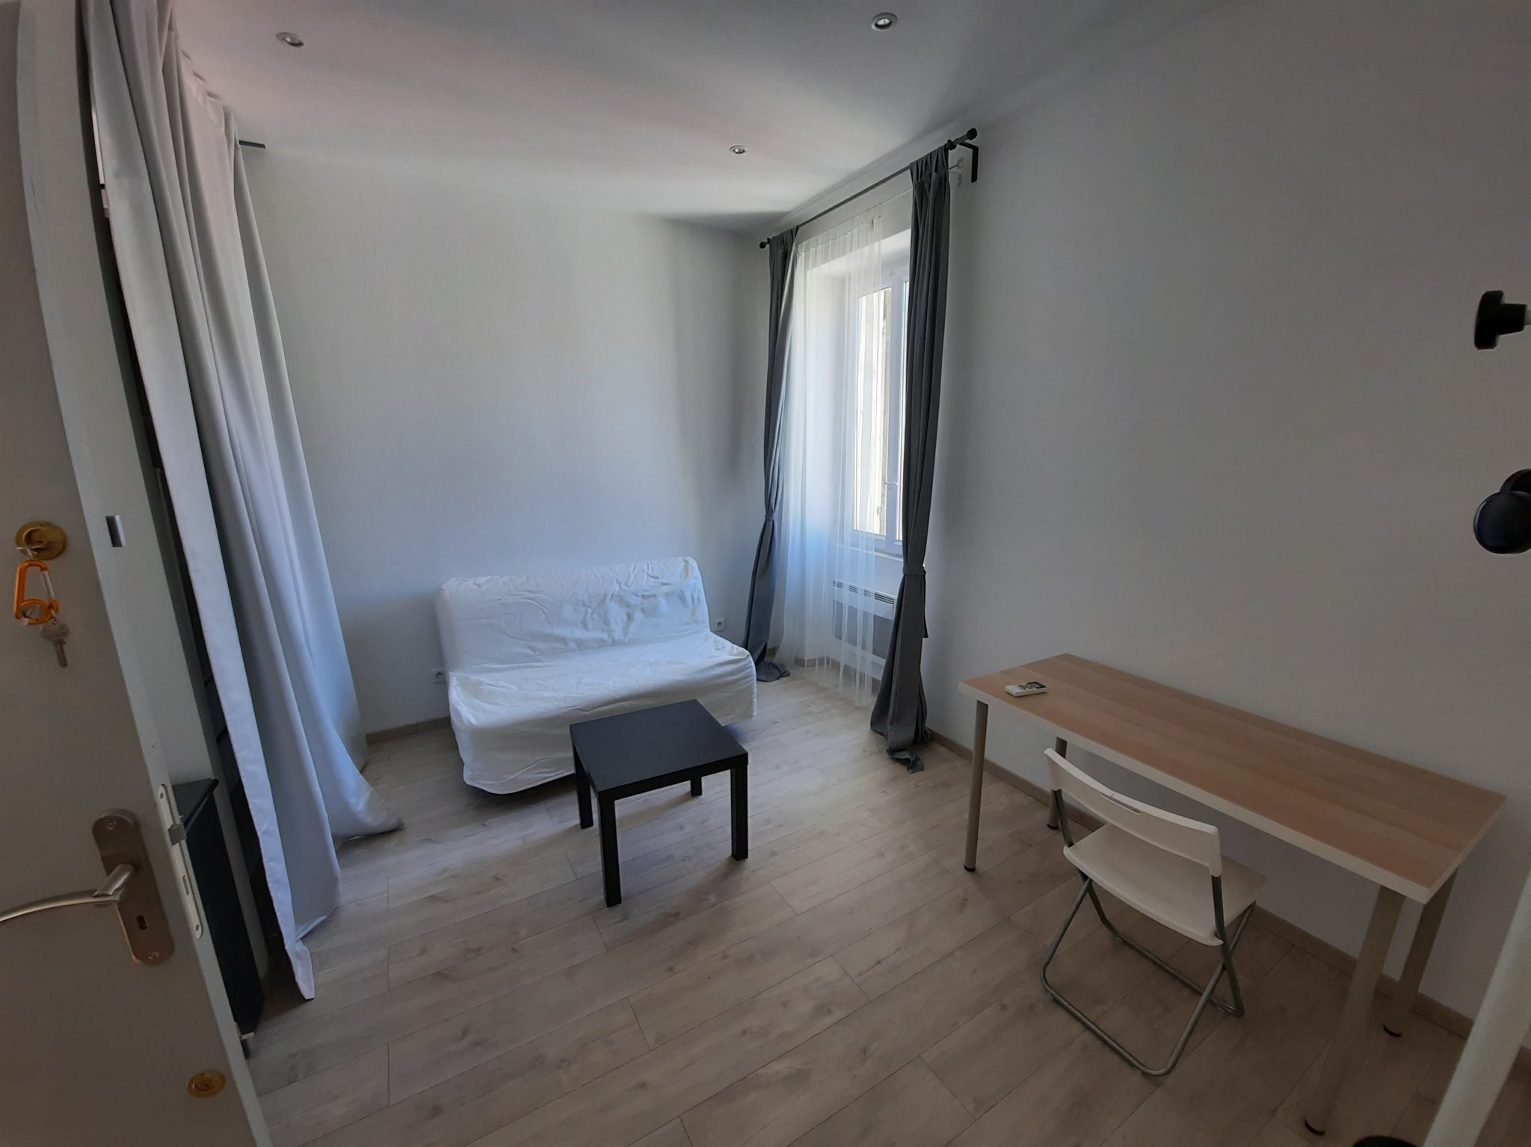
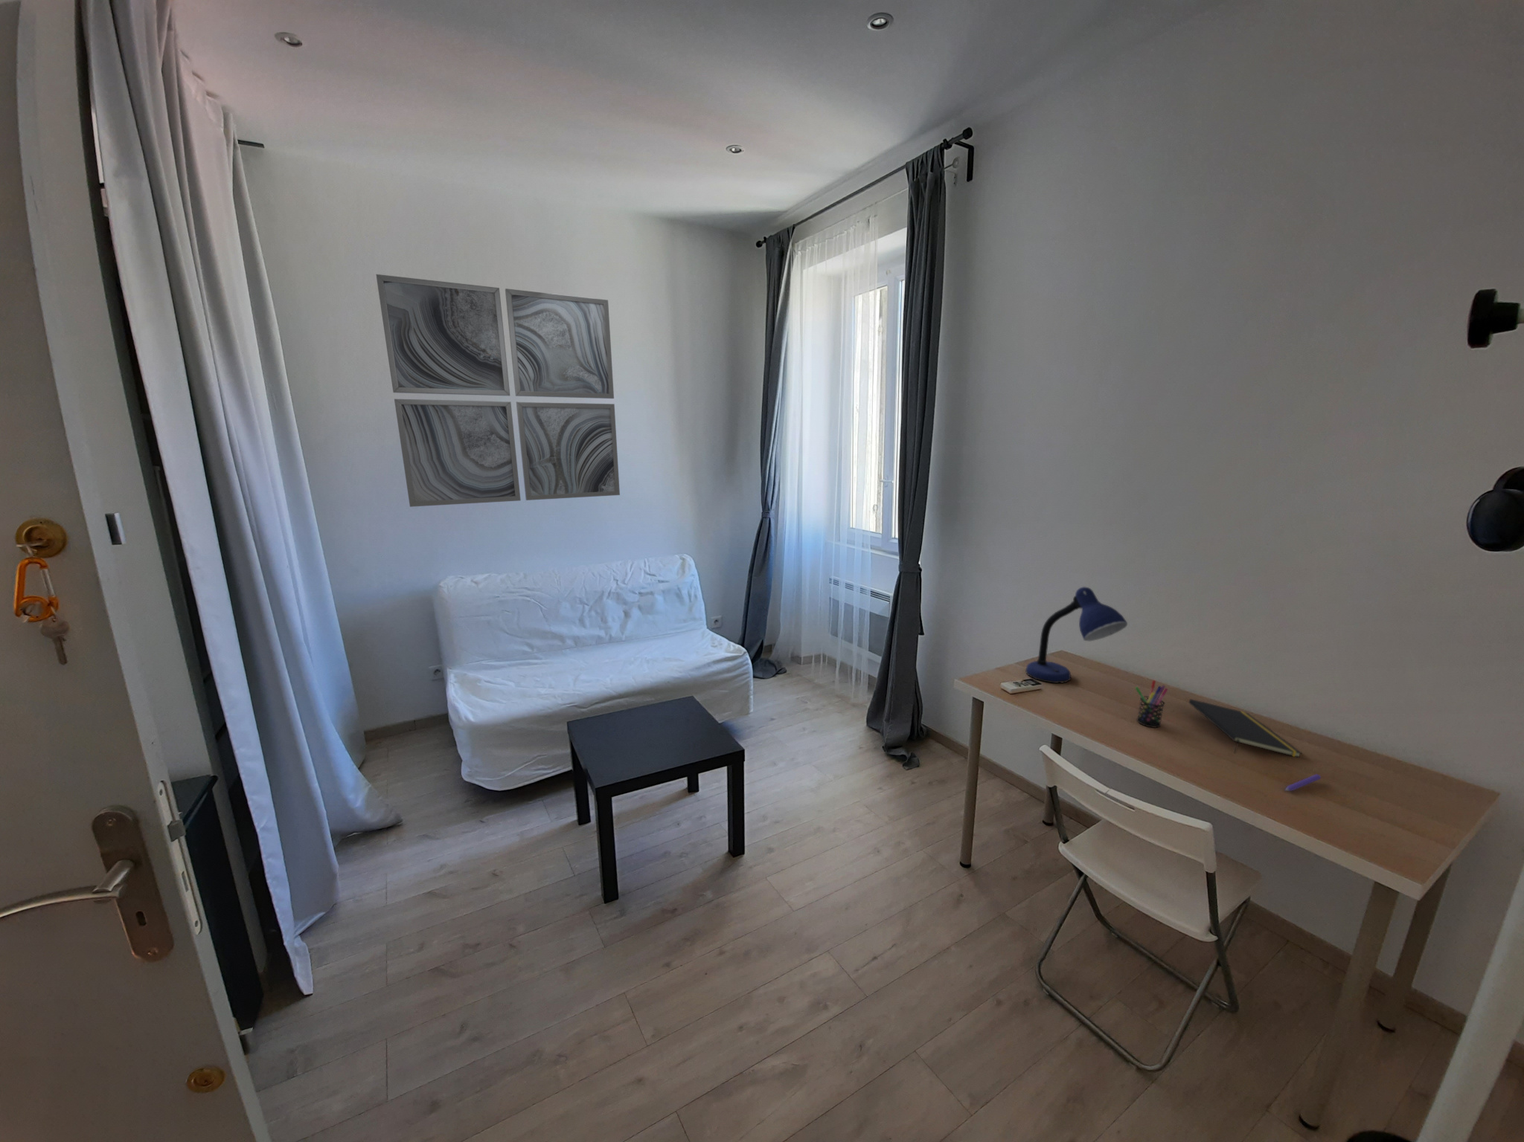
+ notepad [1188,698,1303,758]
+ pen holder [1134,679,1169,728]
+ pen [1284,774,1321,792]
+ desk lamp [1025,585,1128,684]
+ wall art [376,274,620,507]
